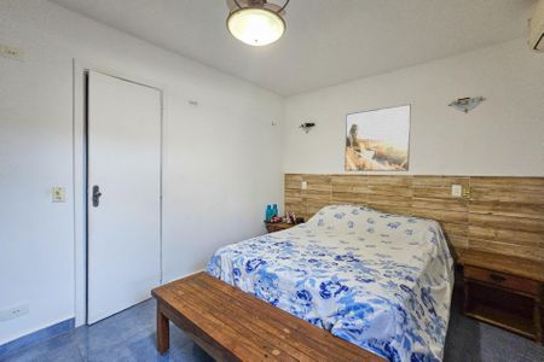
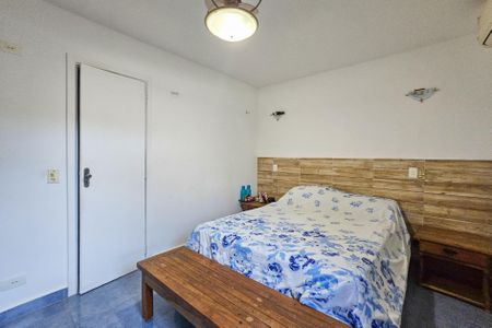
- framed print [343,103,412,173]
